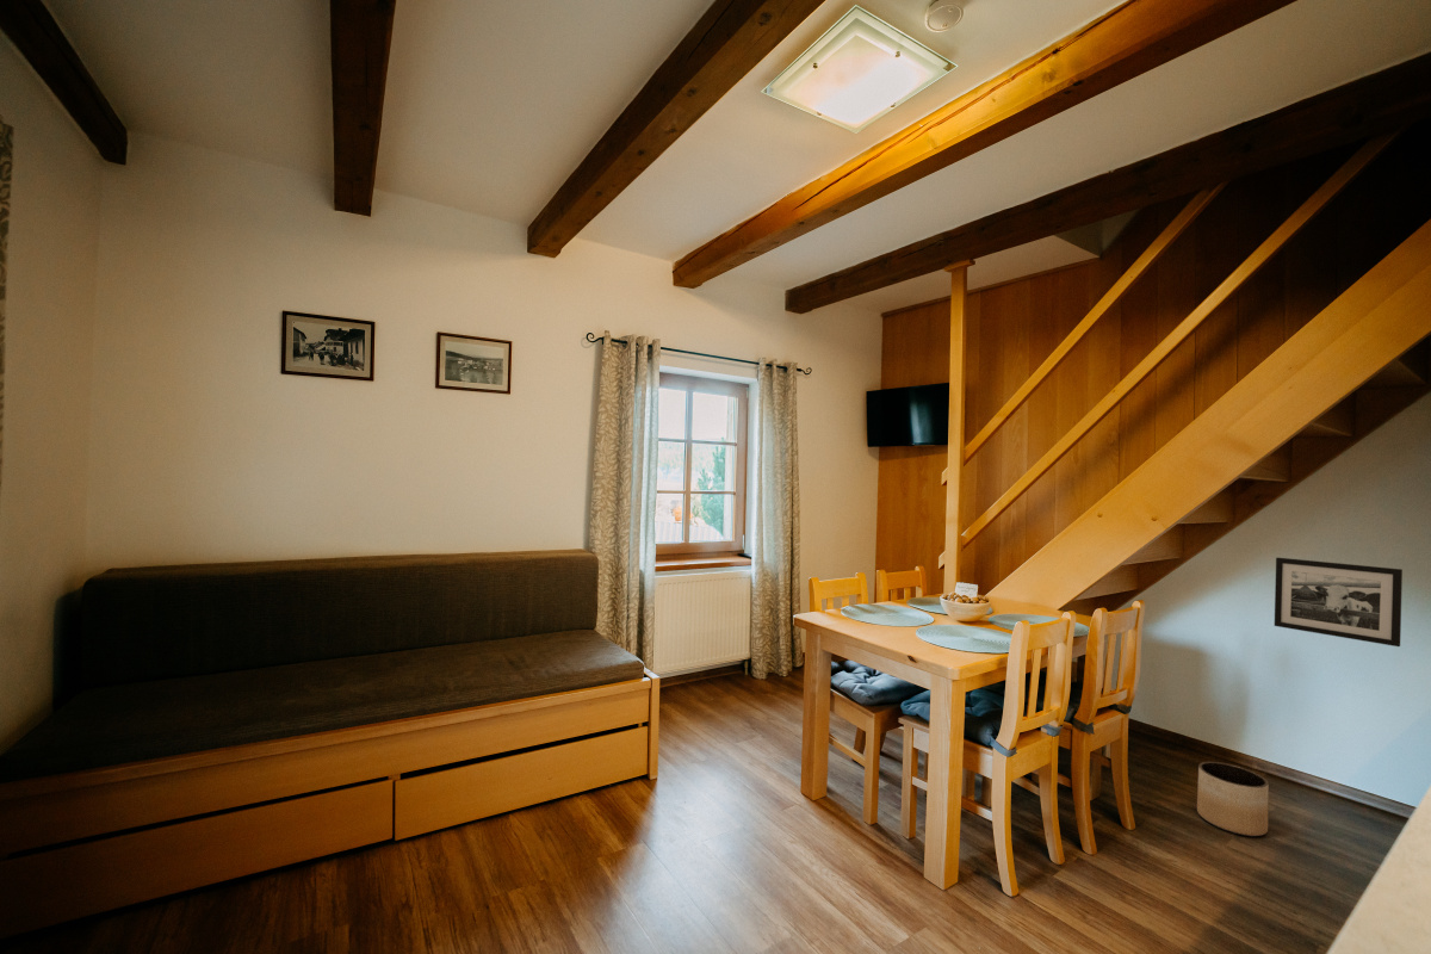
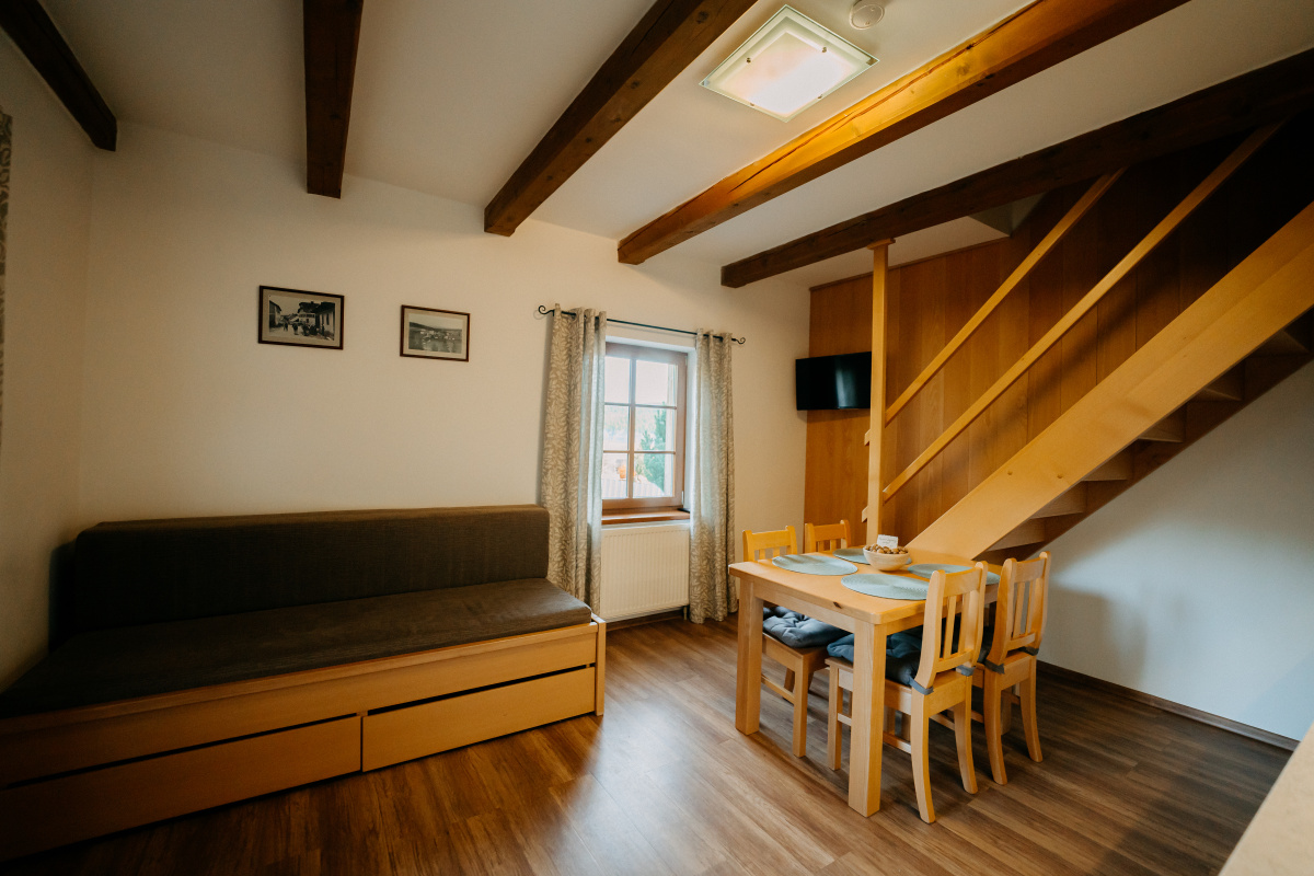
- picture frame [1274,557,1404,648]
- planter [1196,761,1270,837]
